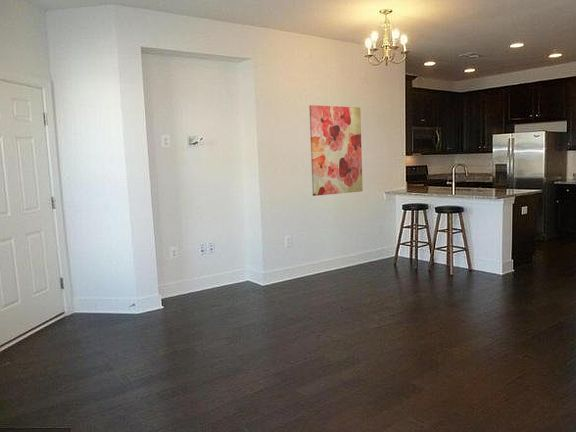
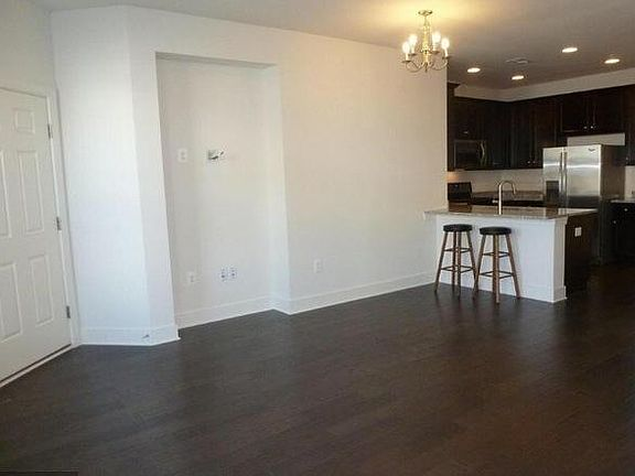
- wall art [308,104,364,197]
